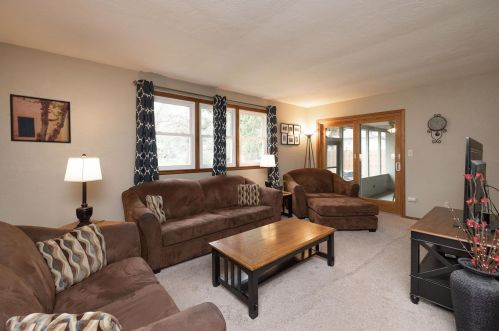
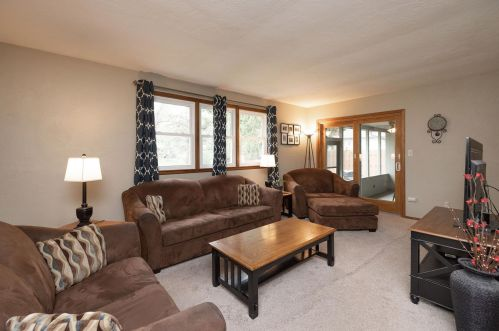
- wall art [9,93,72,144]
